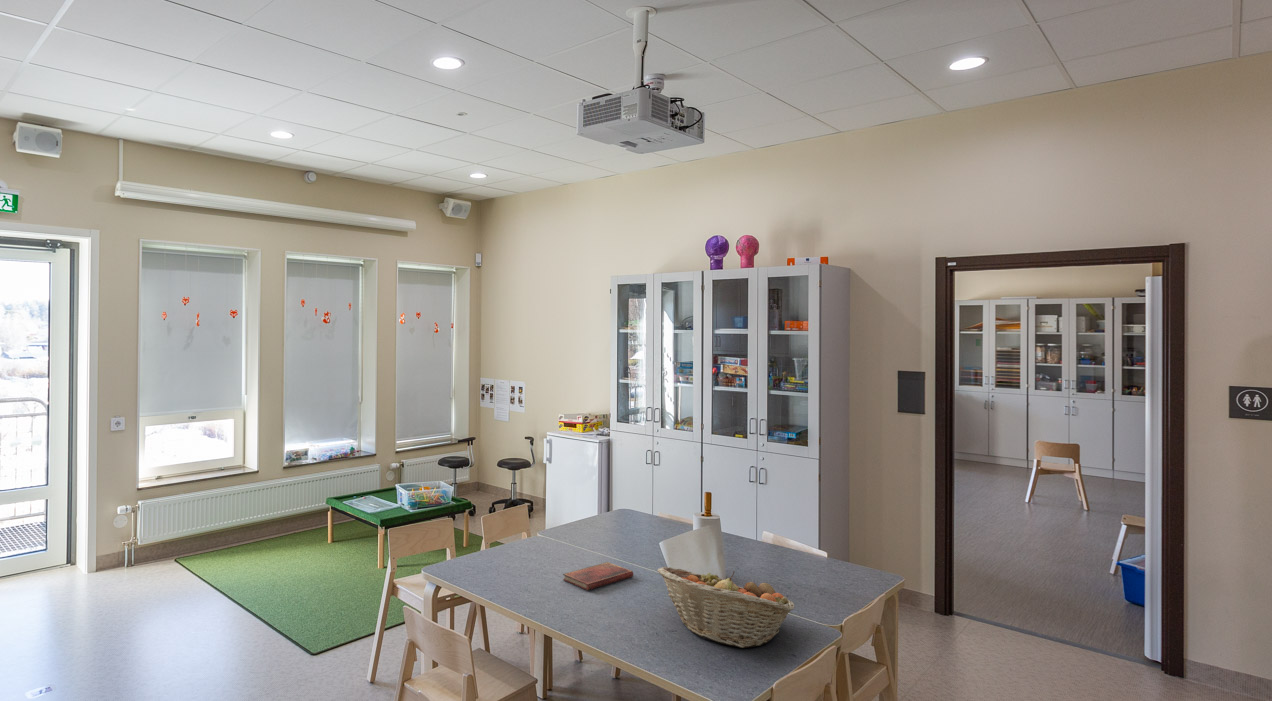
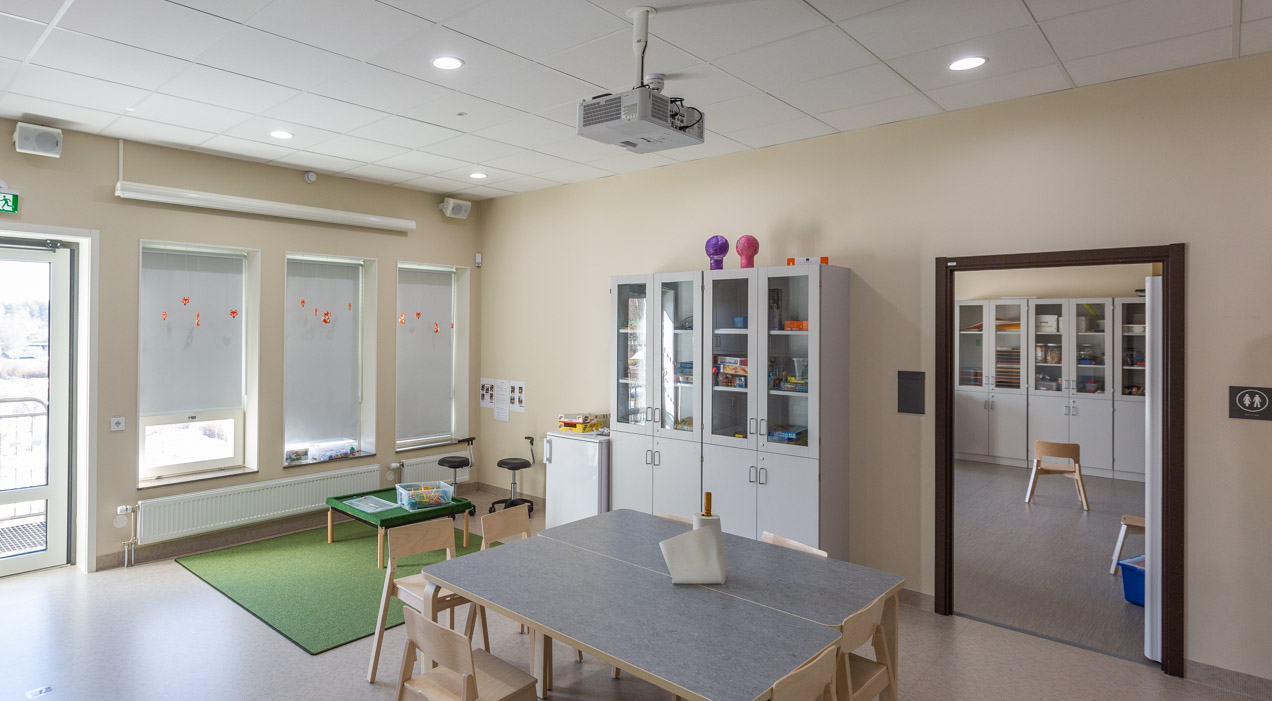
- fruit basket [657,566,796,649]
- diary [562,561,634,591]
